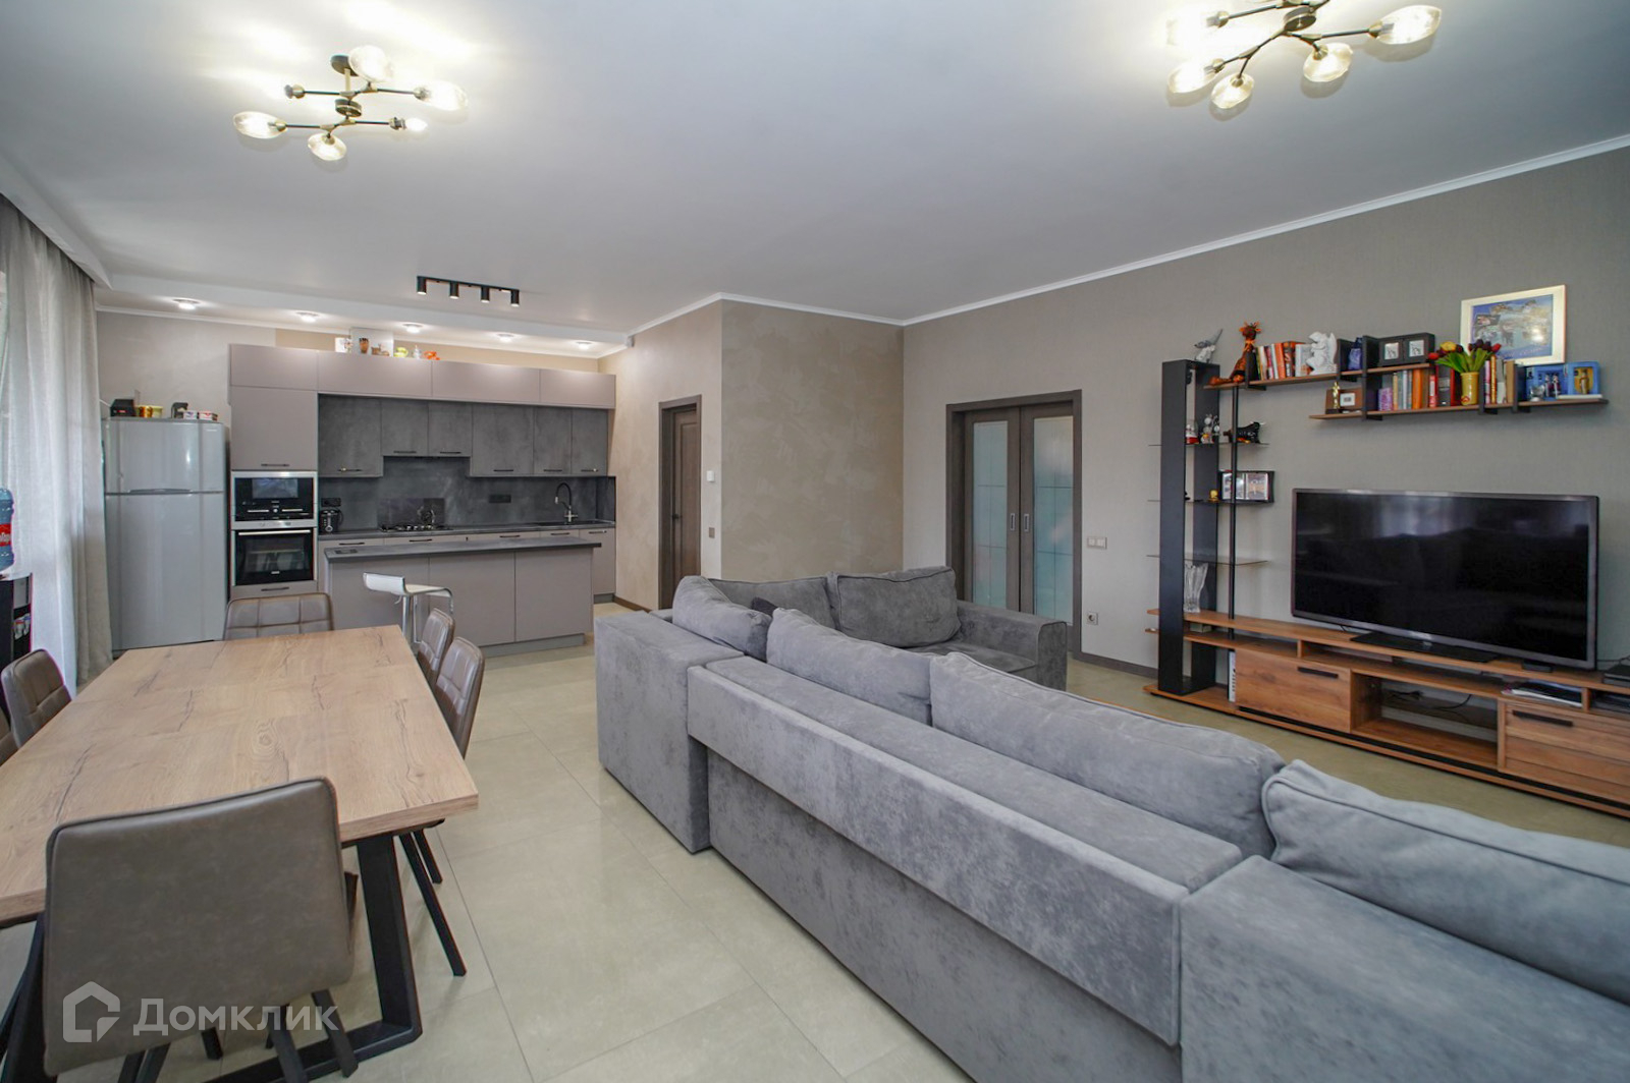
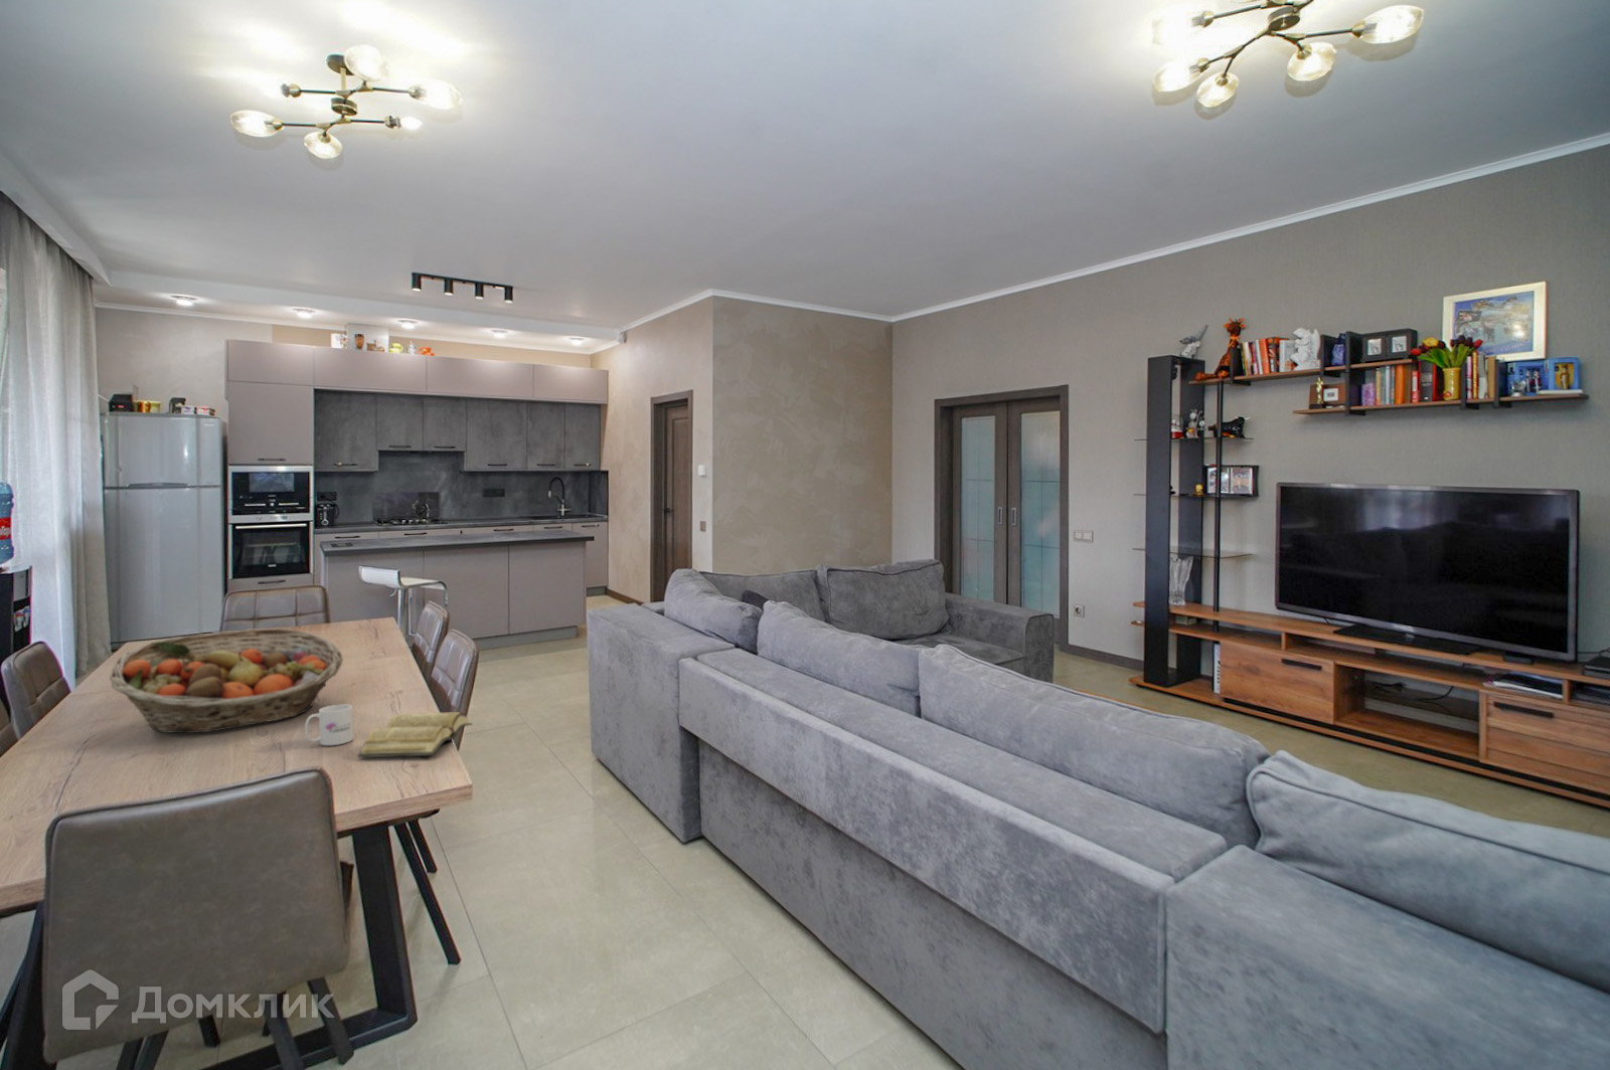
+ mug [303,703,355,746]
+ diary [356,711,473,758]
+ fruit basket [109,627,344,734]
